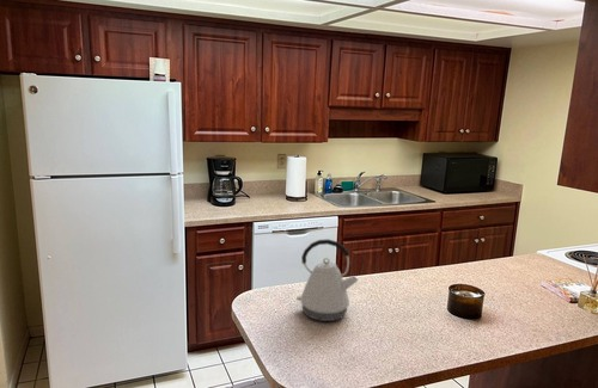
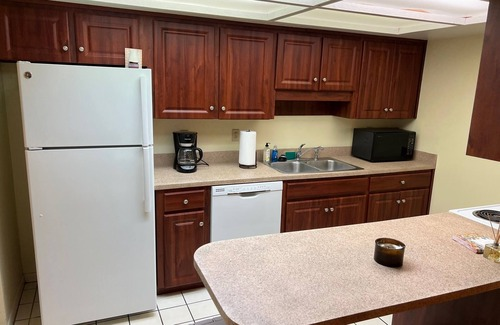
- kettle [295,238,360,322]
